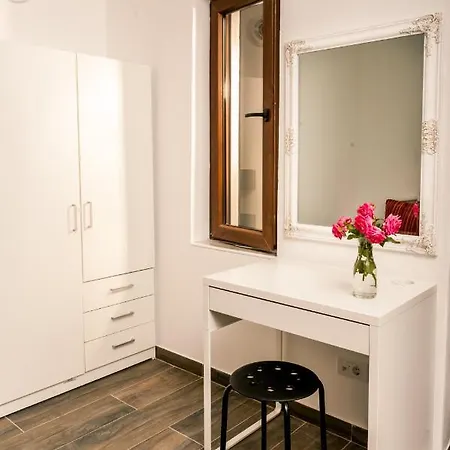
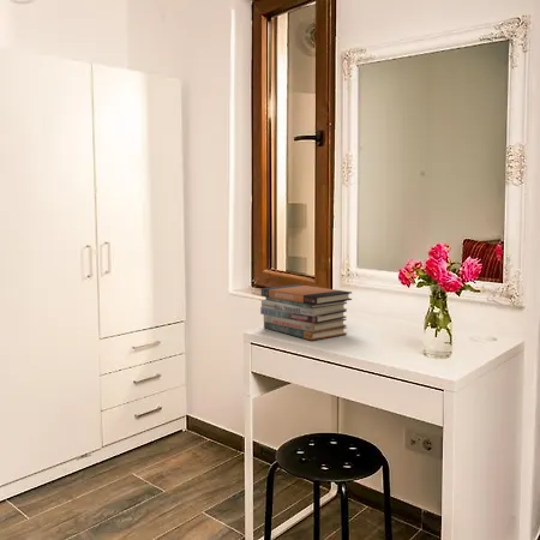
+ book stack [259,283,353,341]
